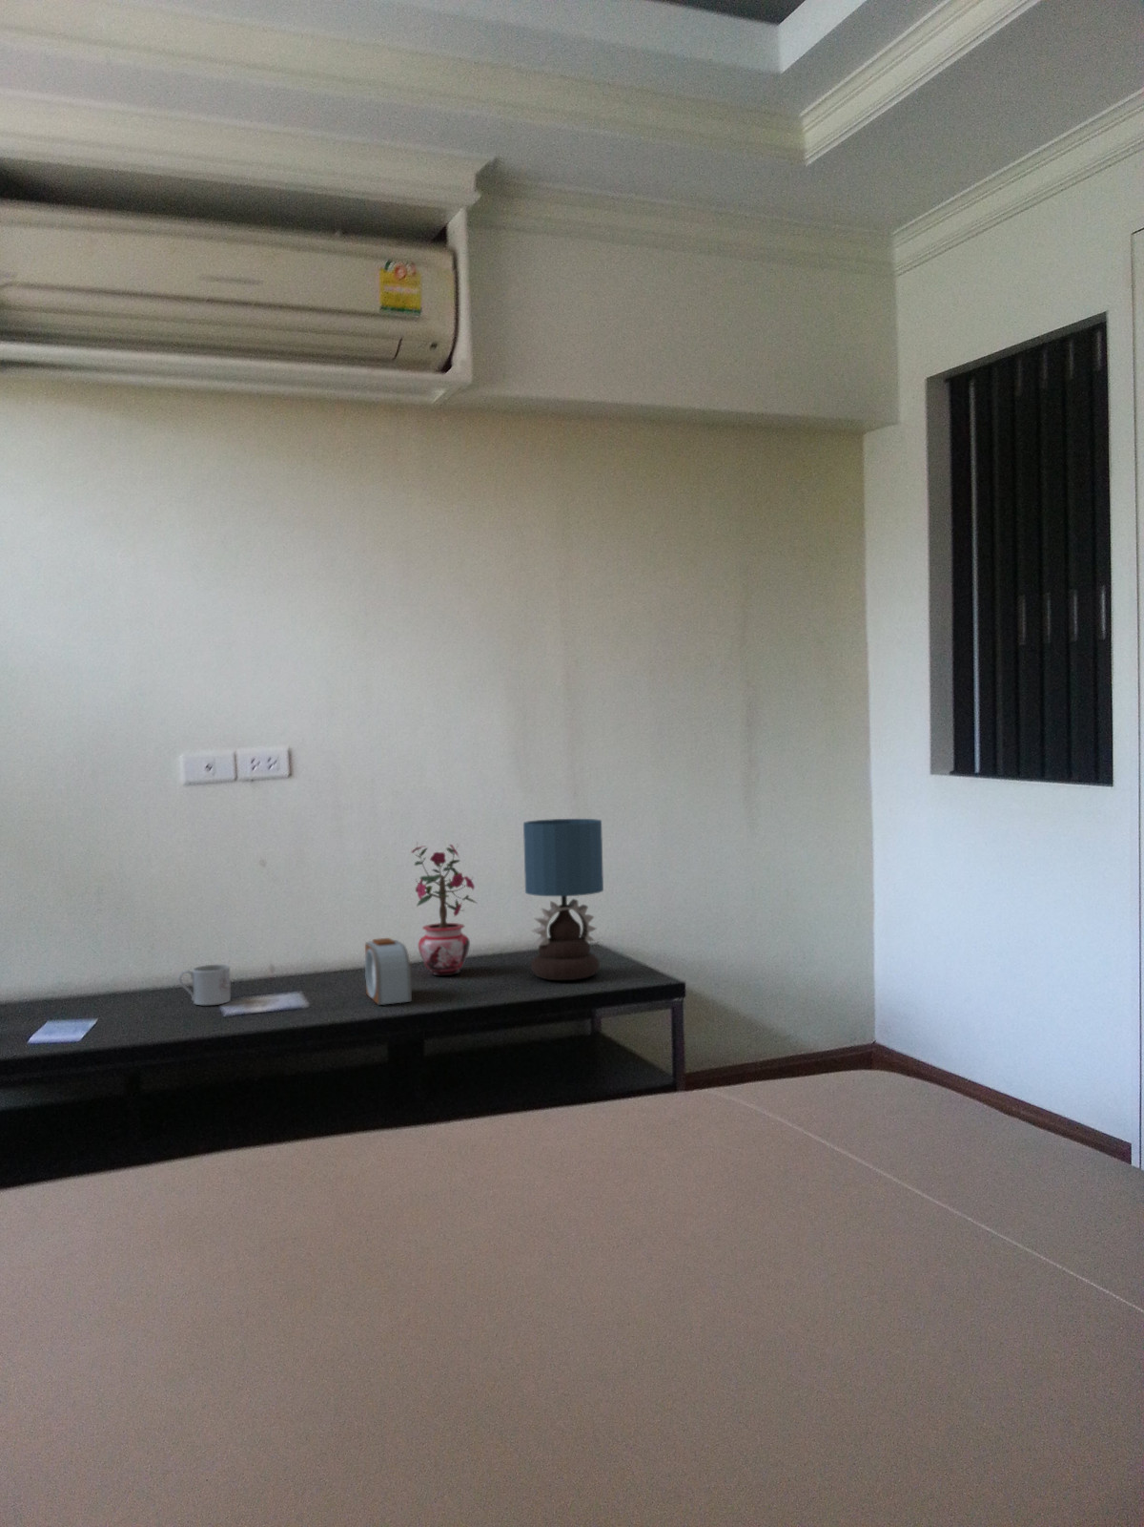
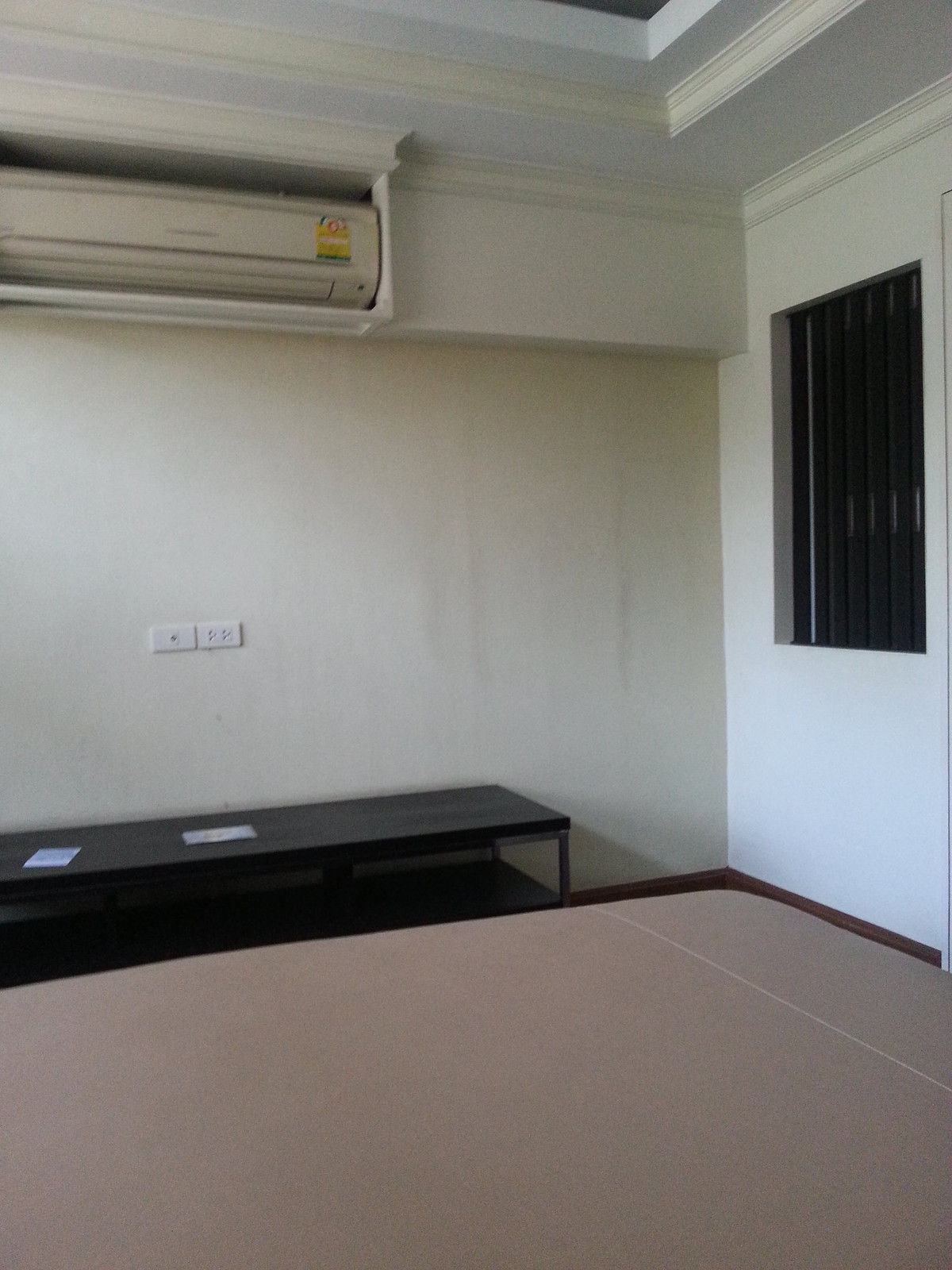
- potted plant [411,842,478,976]
- alarm clock [364,937,413,1006]
- table lamp [523,818,604,981]
- mug [178,964,232,1006]
